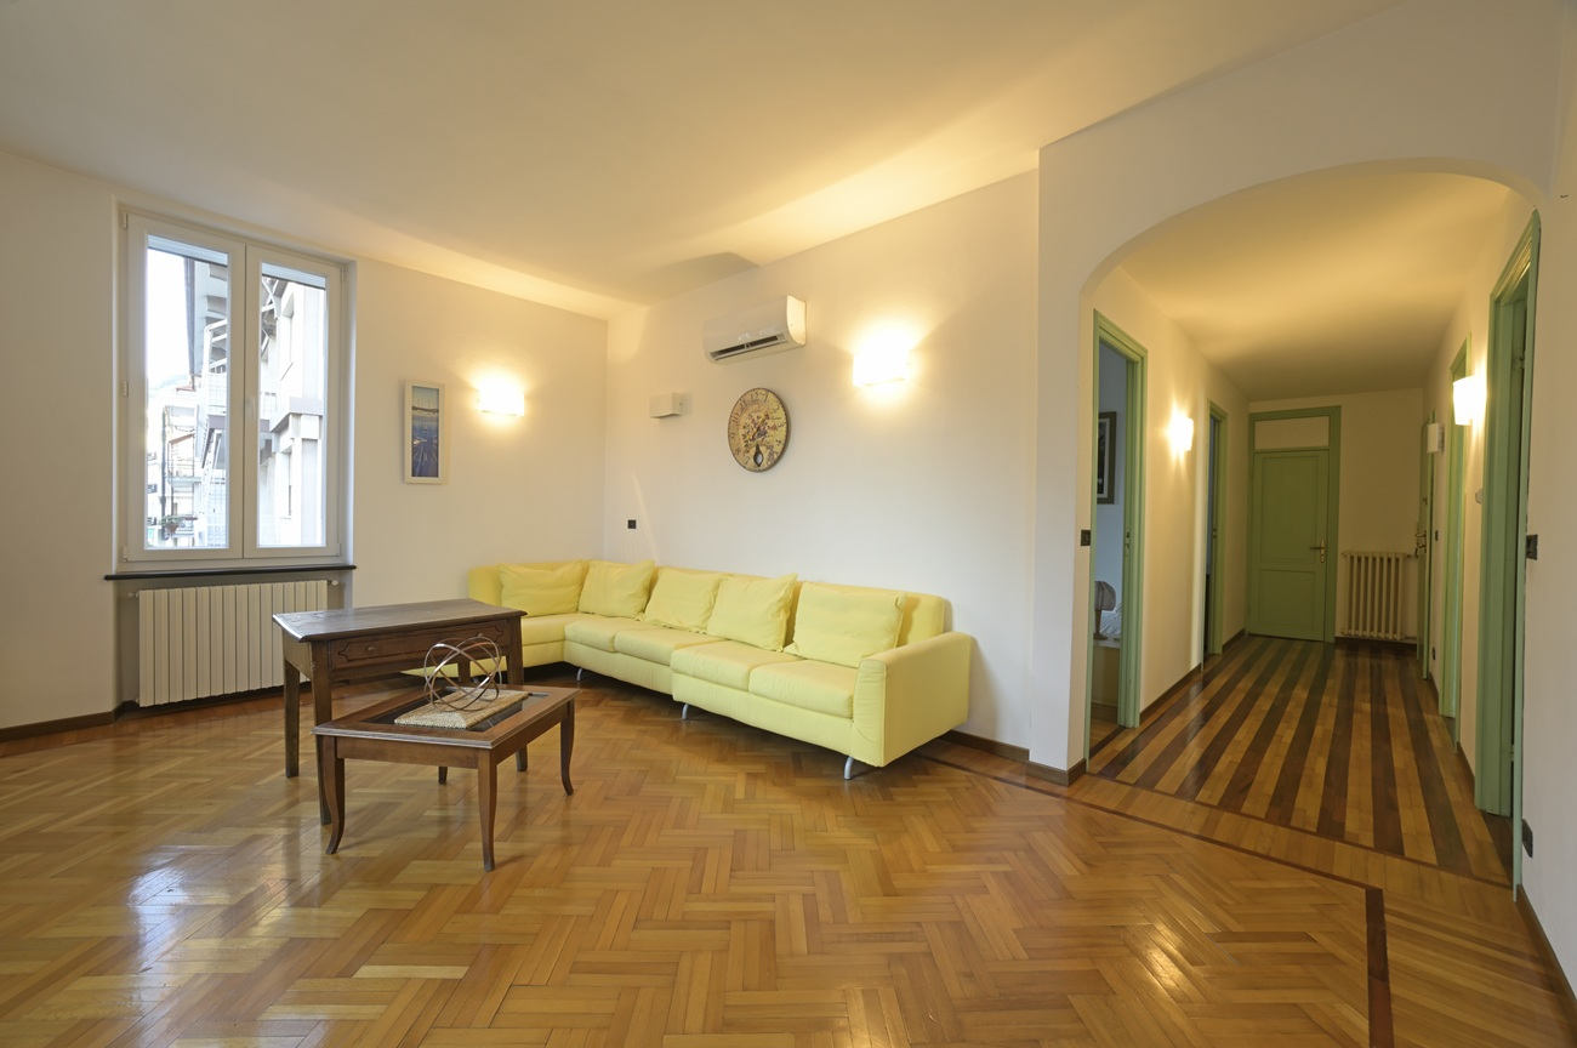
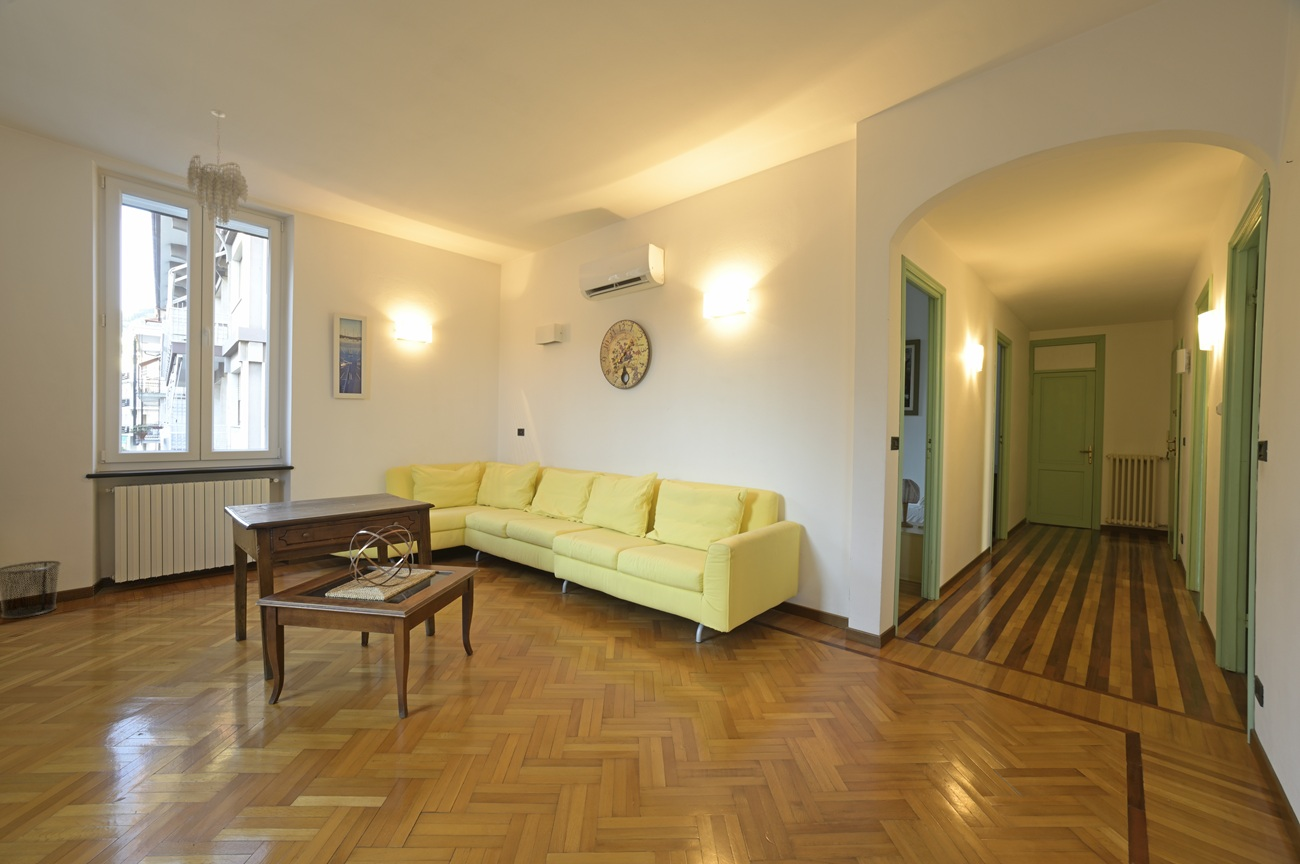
+ waste bin [0,560,62,620]
+ chandelier [186,108,249,226]
